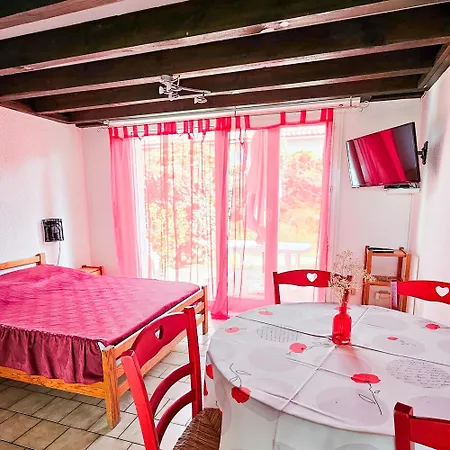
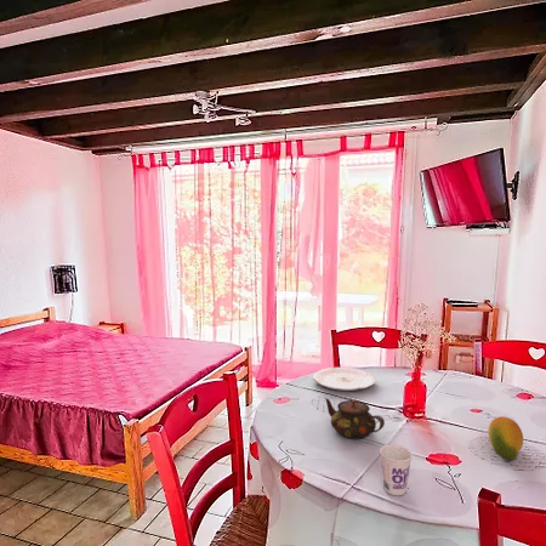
+ plate [312,366,376,392]
+ fruit [488,415,524,462]
+ cup [379,444,414,496]
+ teapot [324,397,386,440]
